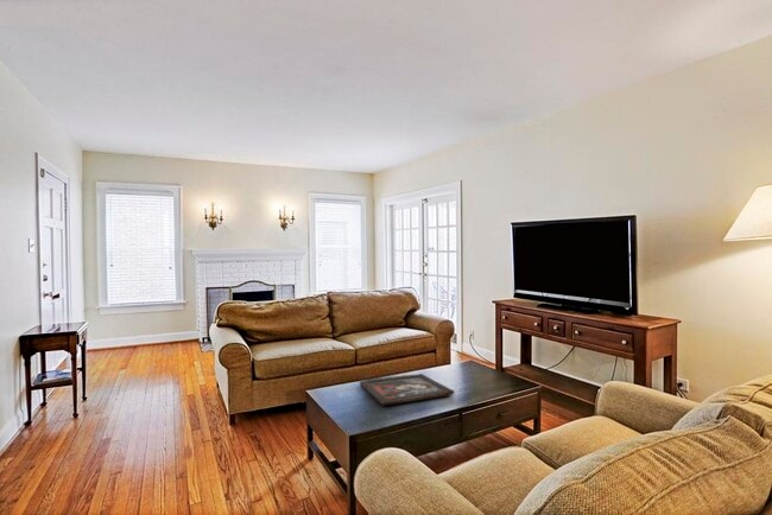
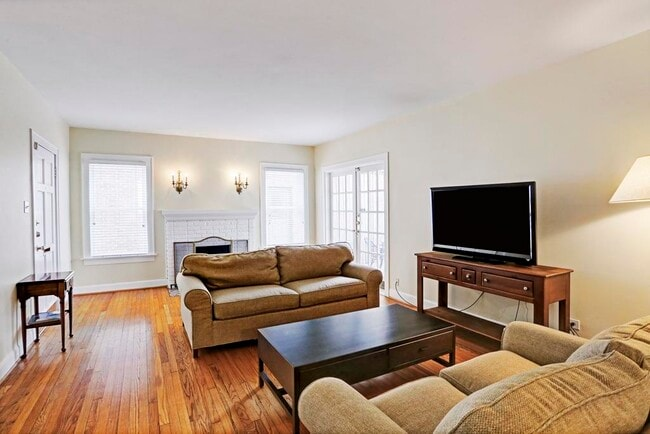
- religious icon [359,373,455,406]
